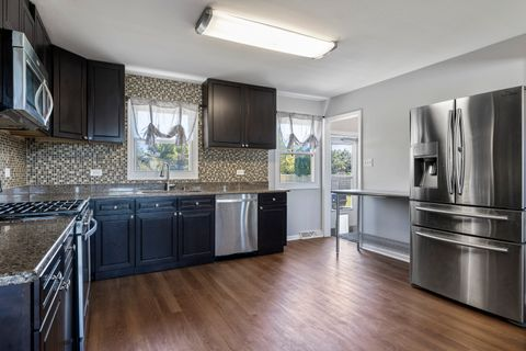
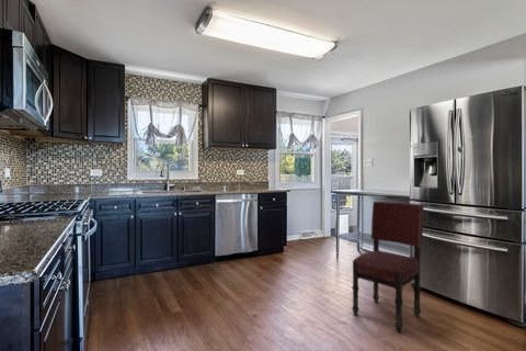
+ dining chair [351,201,425,333]
